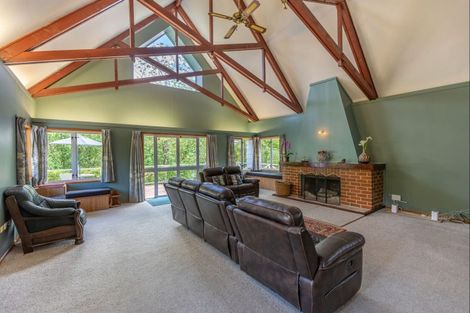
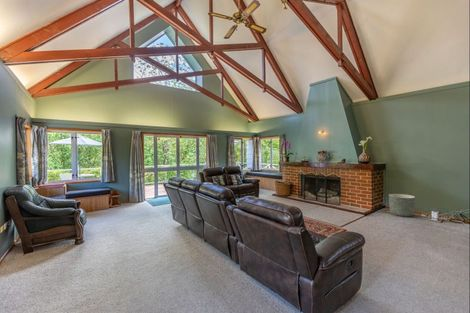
+ planter [388,193,416,218]
